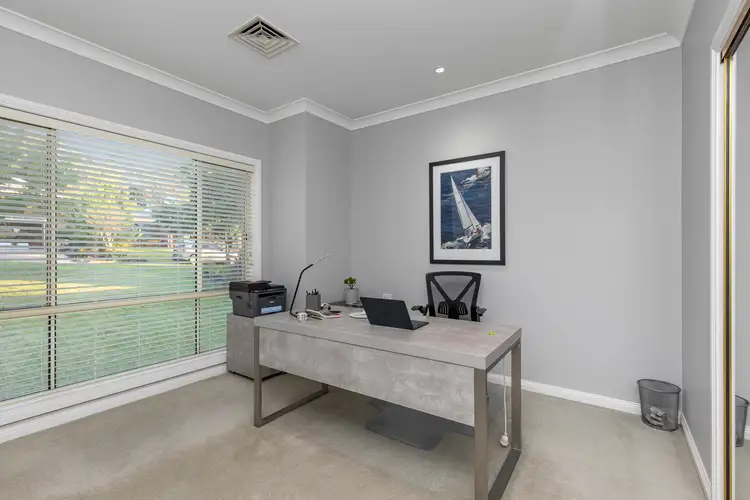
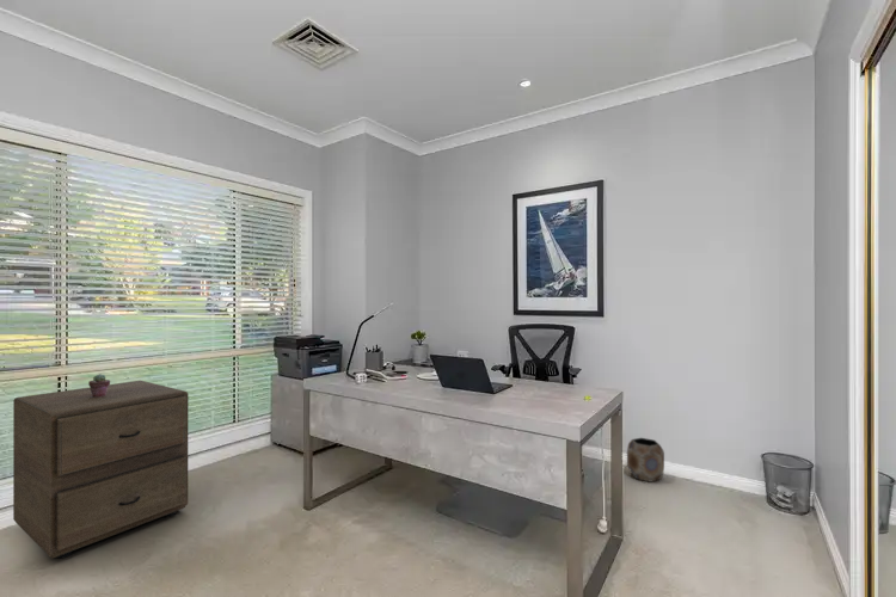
+ planter [626,437,665,484]
+ potted succulent [87,373,111,398]
+ filing cabinet [12,380,190,560]
